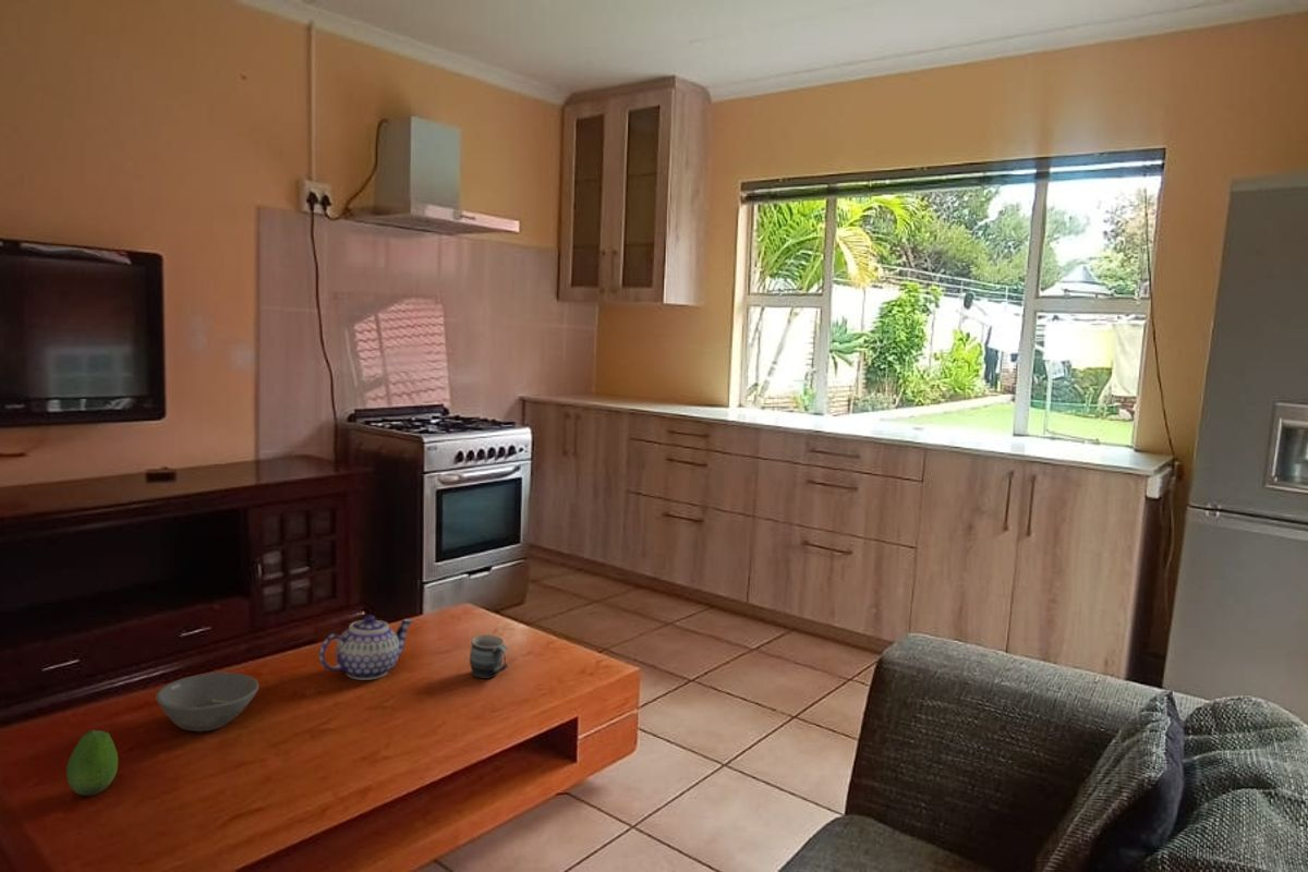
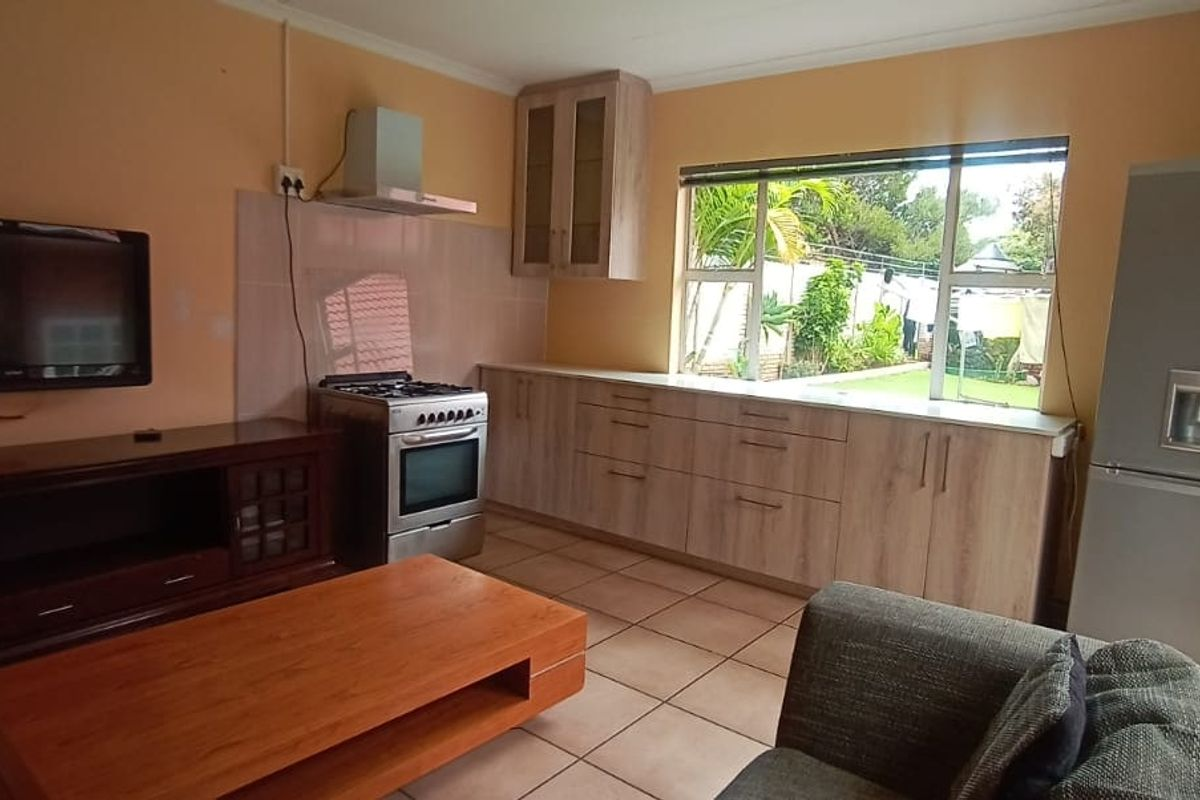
- bowl [155,671,259,732]
- mug [469,633,509,680]
- fruit [65,729,119,797]
- teapot [318,614,414,681]
